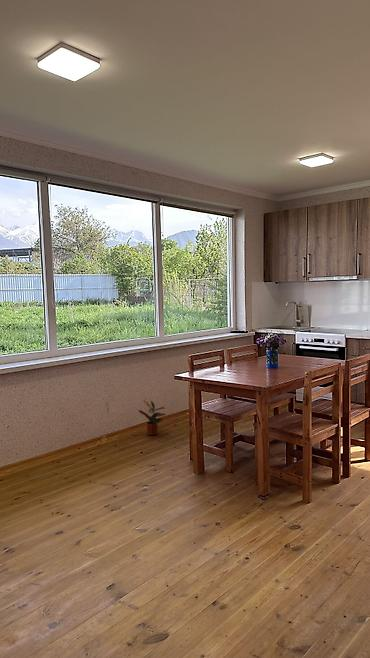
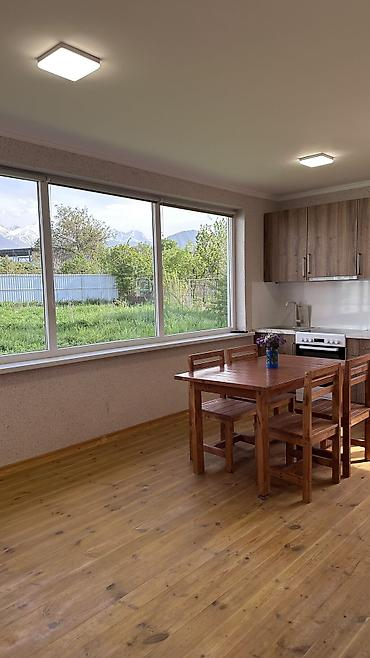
- potted plant [137,399,166,436]
